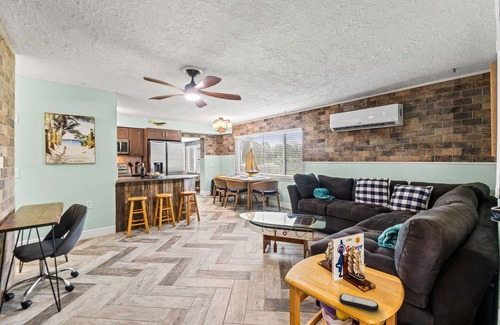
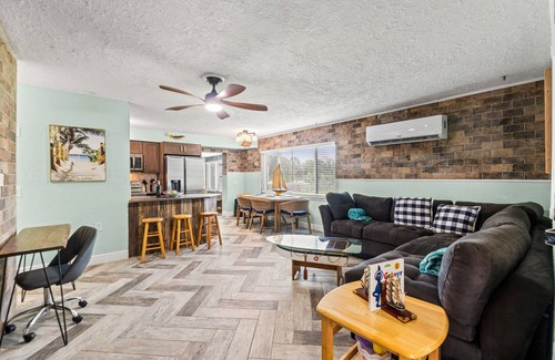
- remote control [338,293,380,312]
